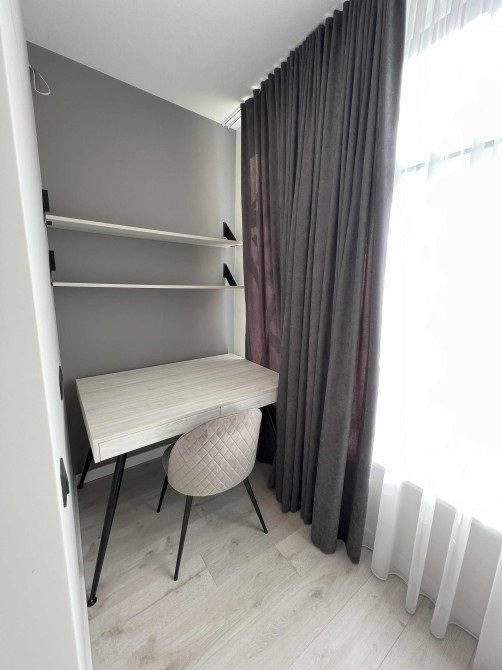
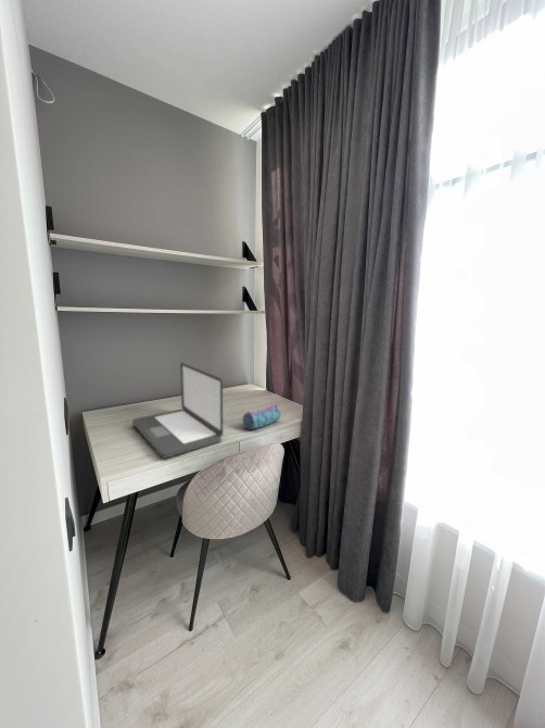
+ laptop [131,362,224,460]
+ pencil case [242,403,281,430]
